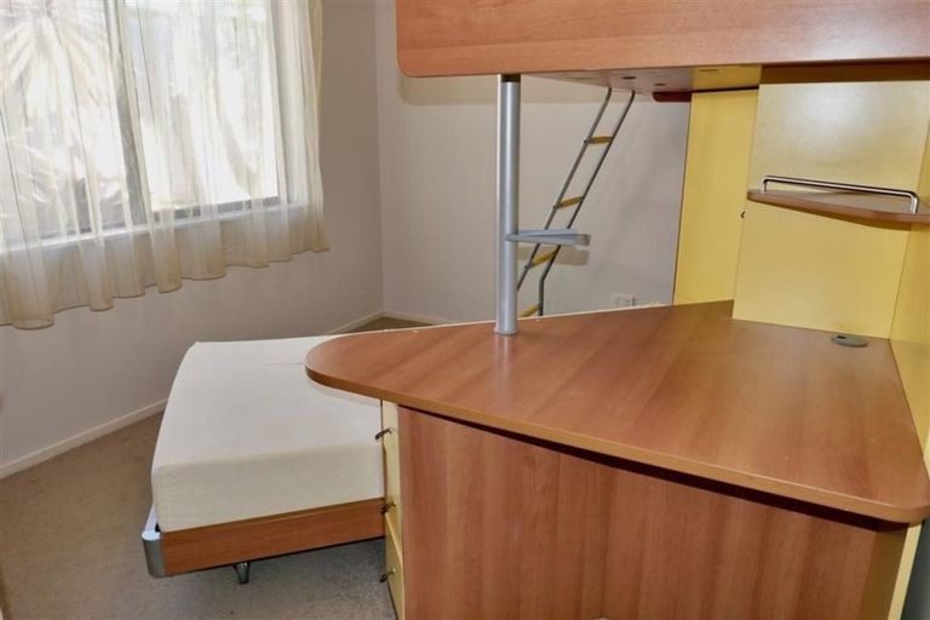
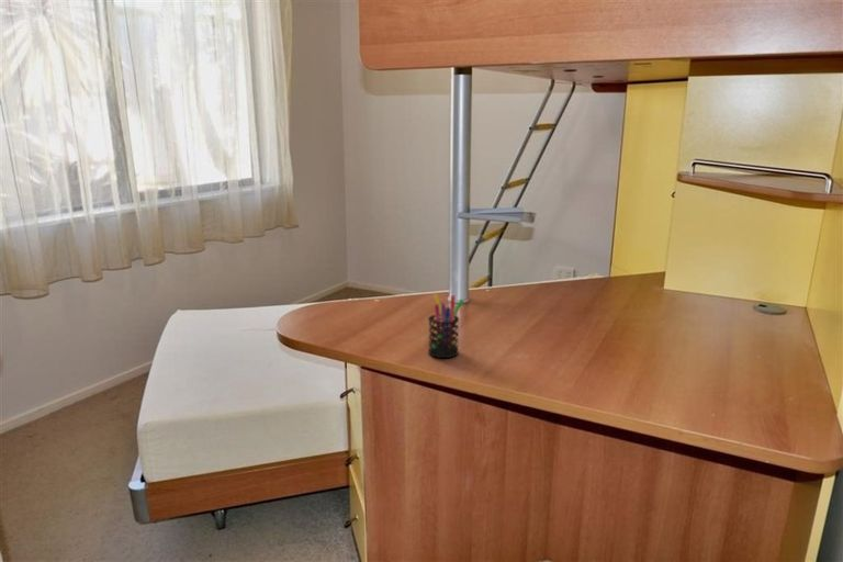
+ pen holder [427,293,465,359]
